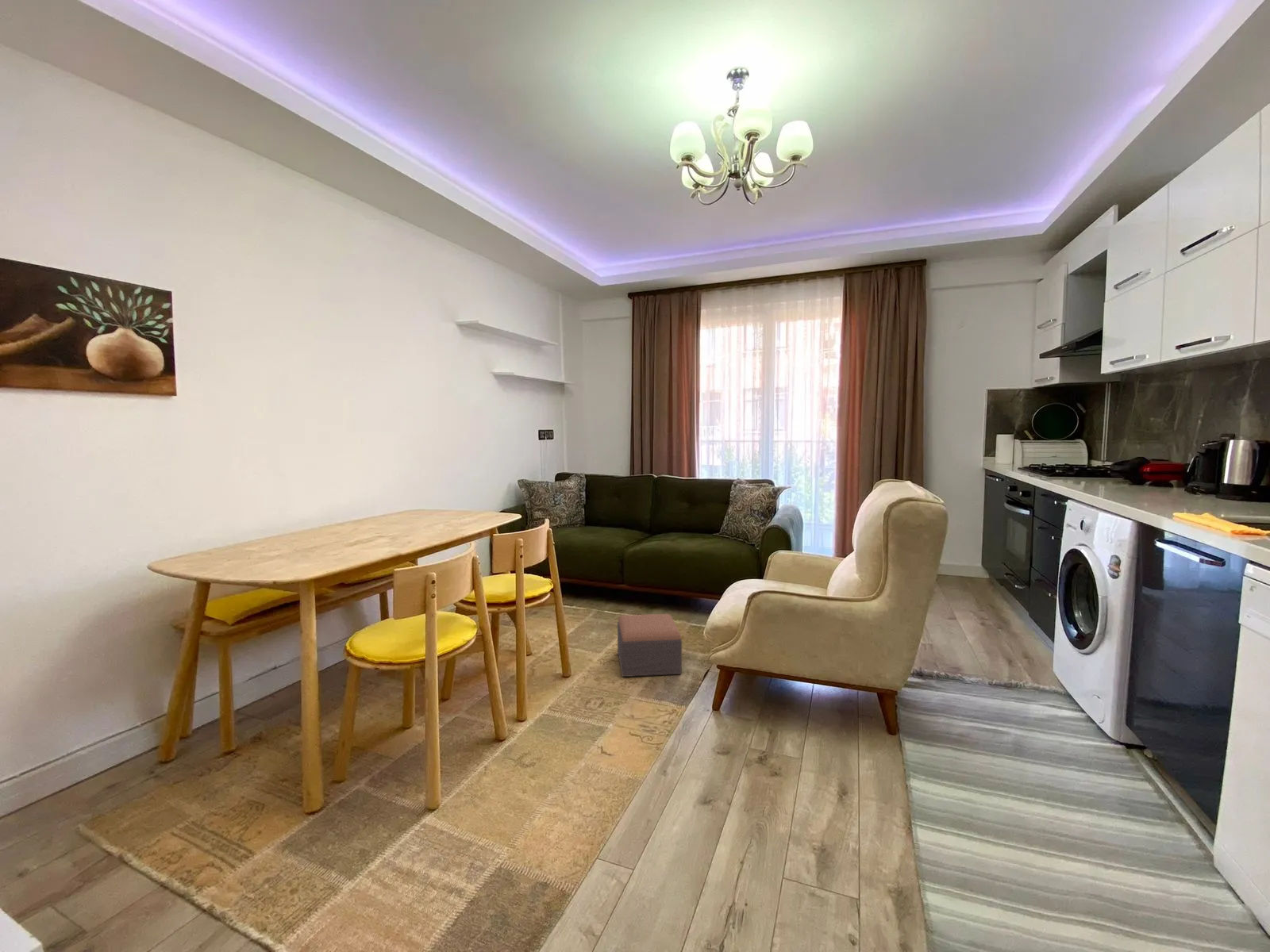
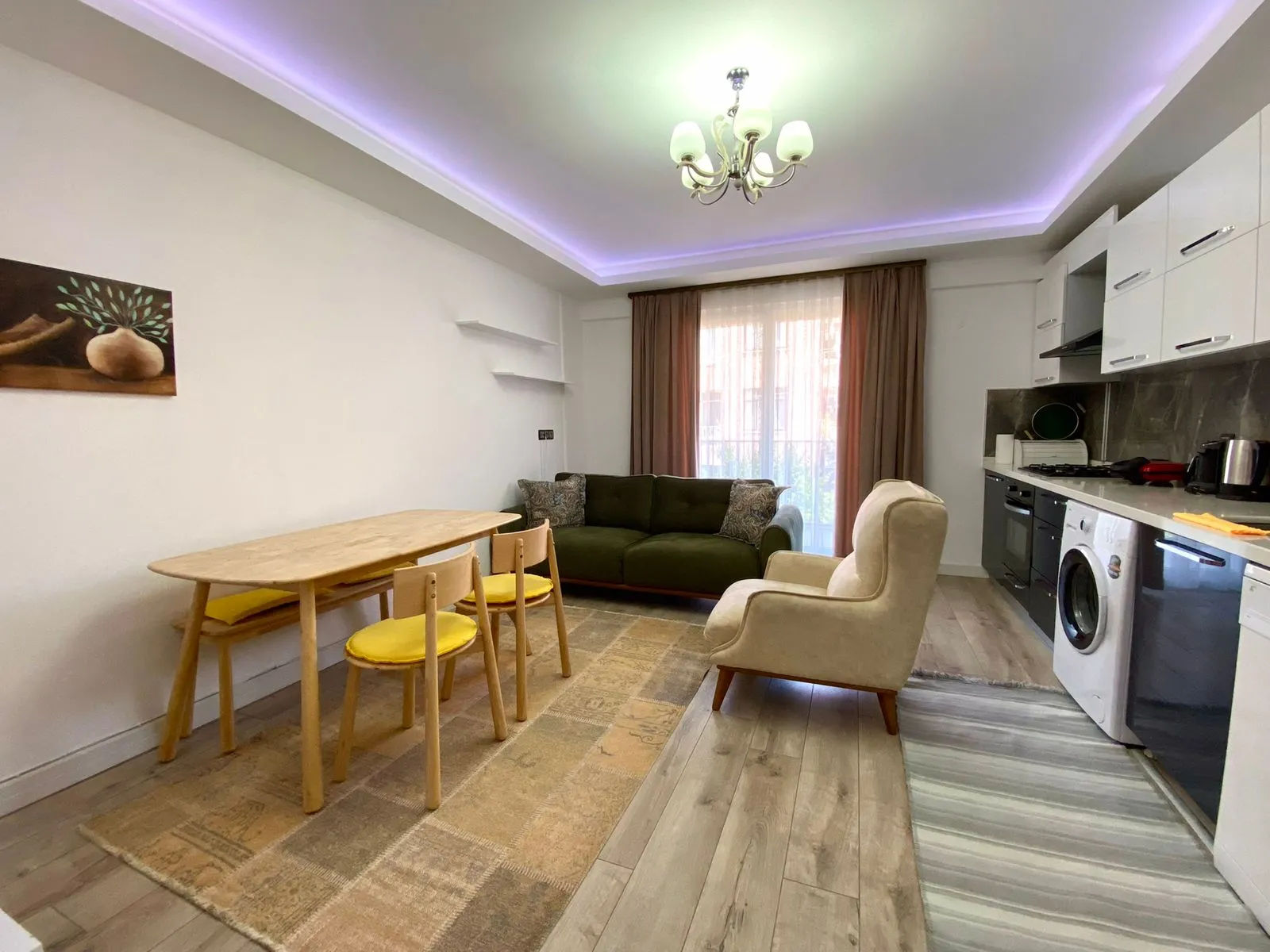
- footstool [617,613,683,678]
